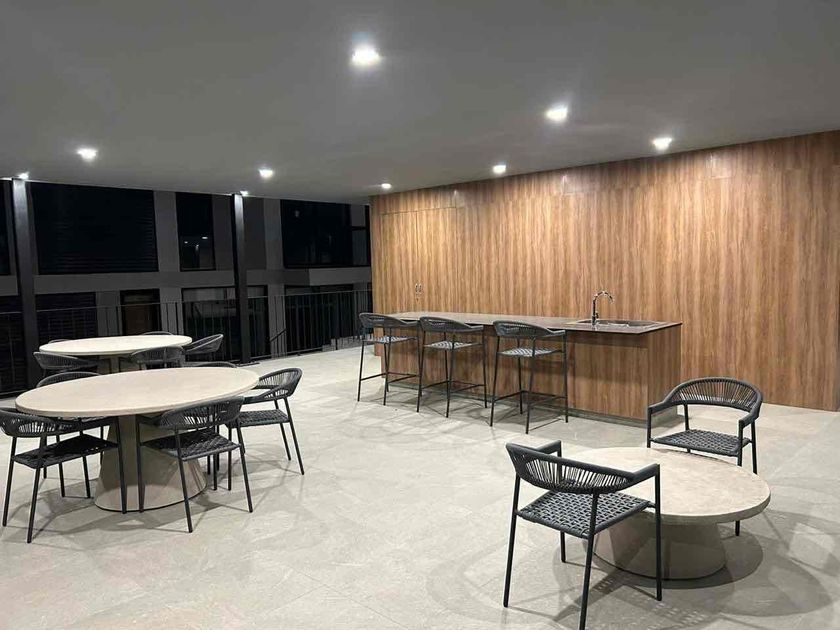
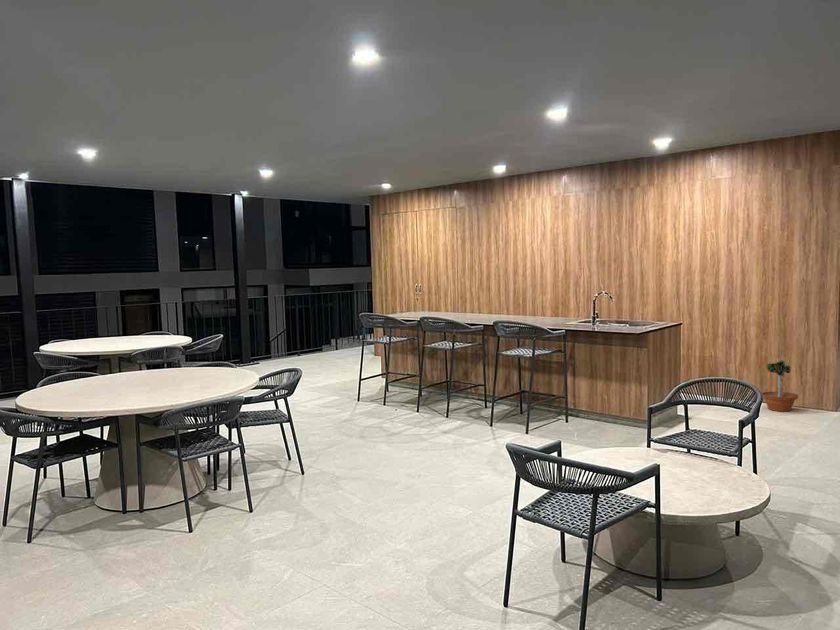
+ potted tree [762,355,799,412]
